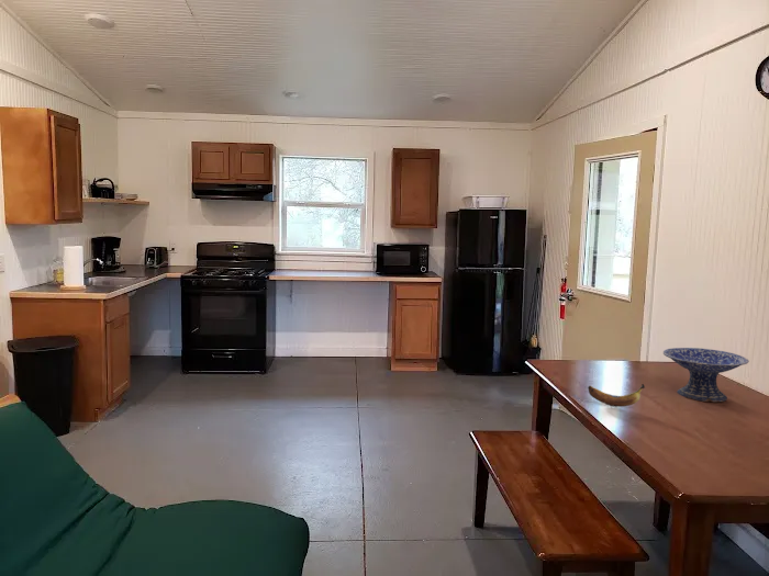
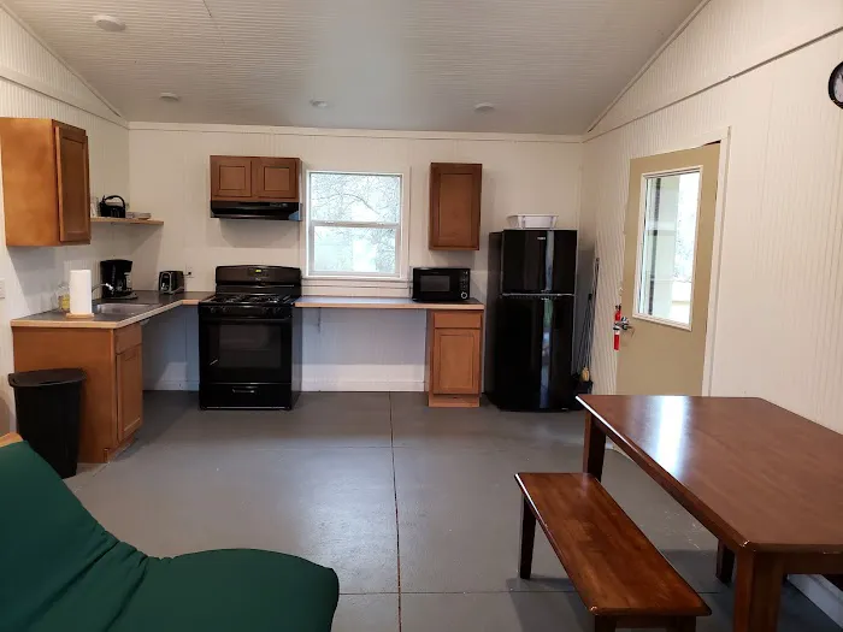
- decorative bowl [662,347,750,403]
- banana [587,383,646,408]
